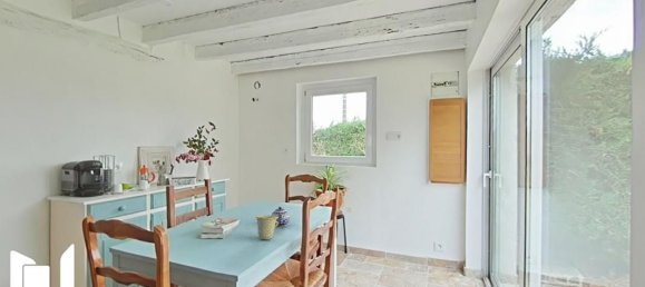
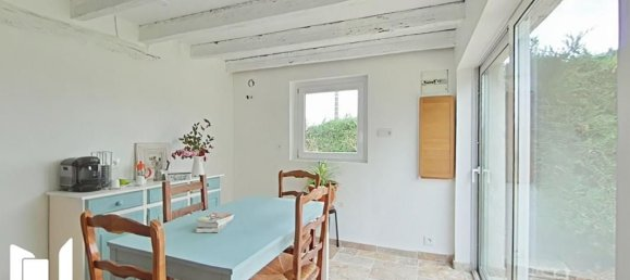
- cup [254,214,278,240]
- teapot [271,206,291,228]
